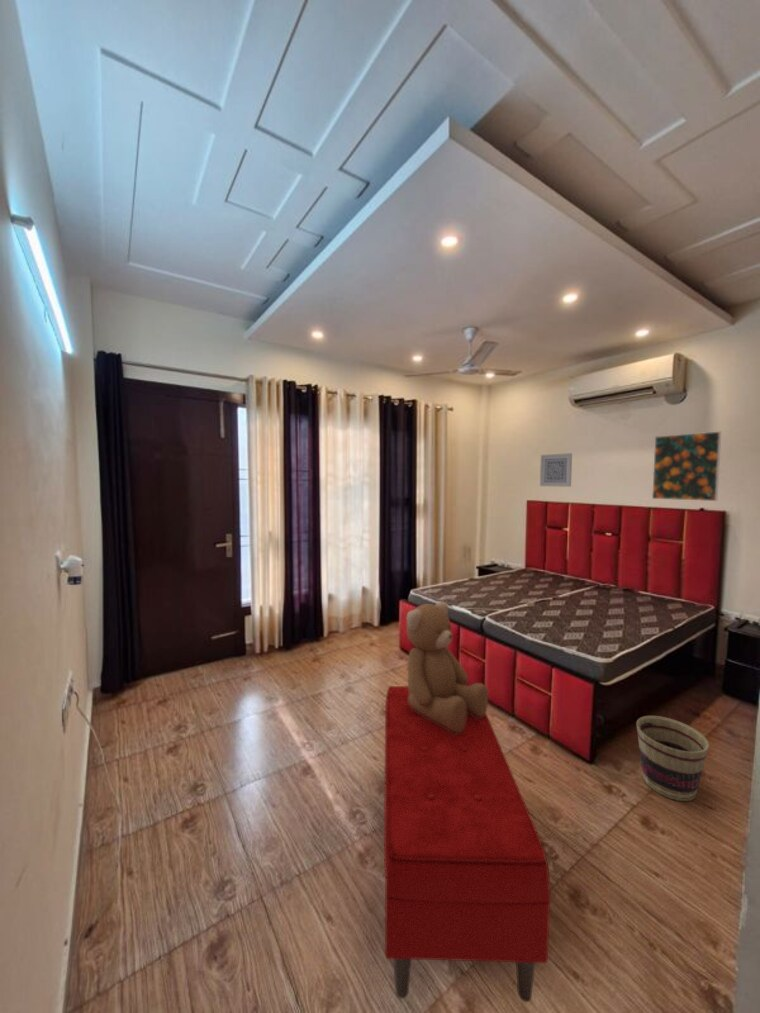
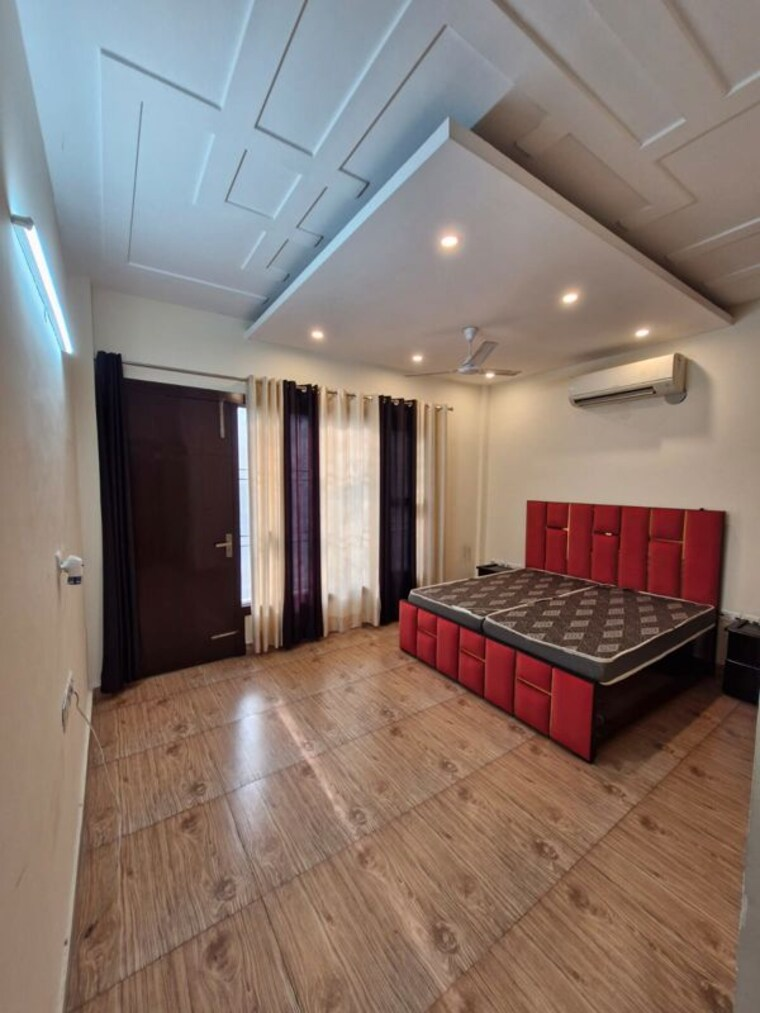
- basket [635,715,710,802]
- wall art [539,452,573,488]
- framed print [651,430,722,502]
- teddy bear [406,601,489,733]
- bench [383,685,552,1003]
